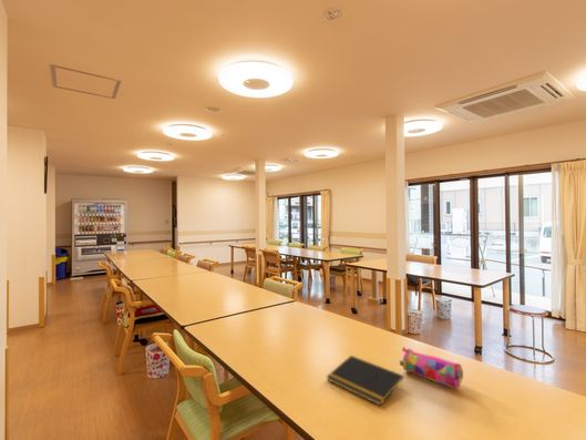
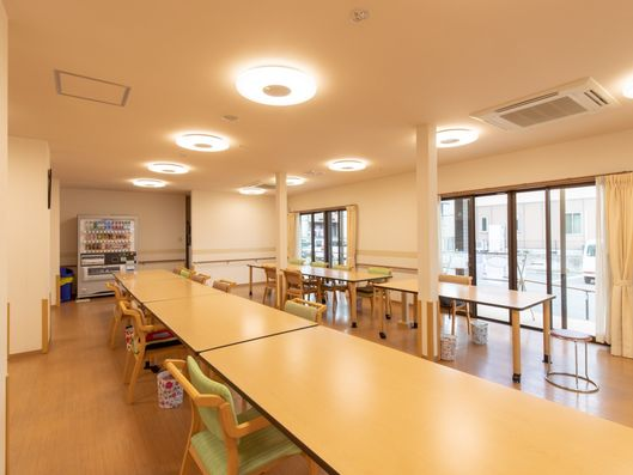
- notepad [326,355,404,407]
- pencil case [399,346,464,390]
